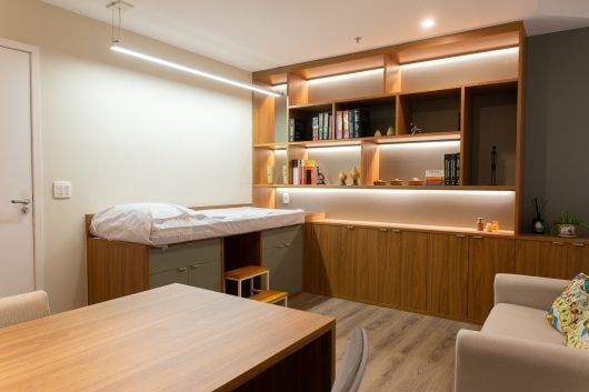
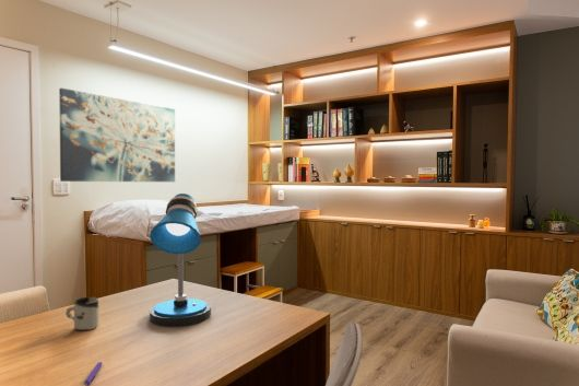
+ pen [83,361,103,386]
+ desk lamp [149,192,212,328]
+ wall art [58,87,176,183]
+ cup [64,296,99,331]
